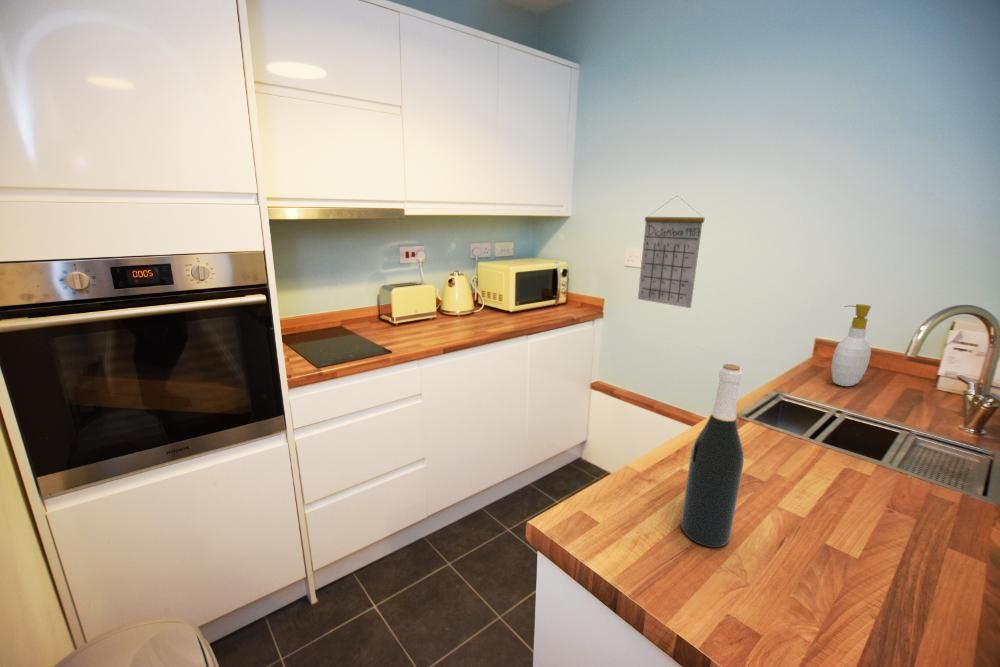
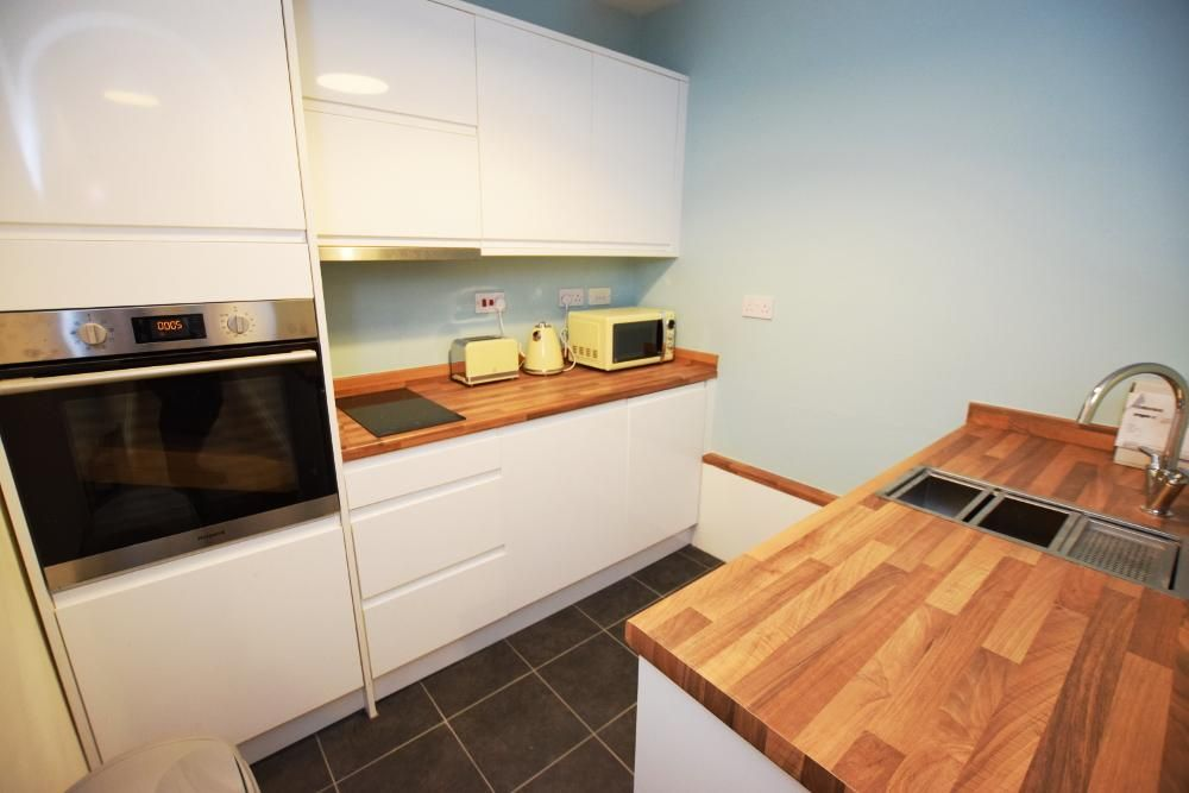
- wine bottle [680,363,745,548]
- calendar [637,196,706,309]
- soap bottle [830,303,872,387]
